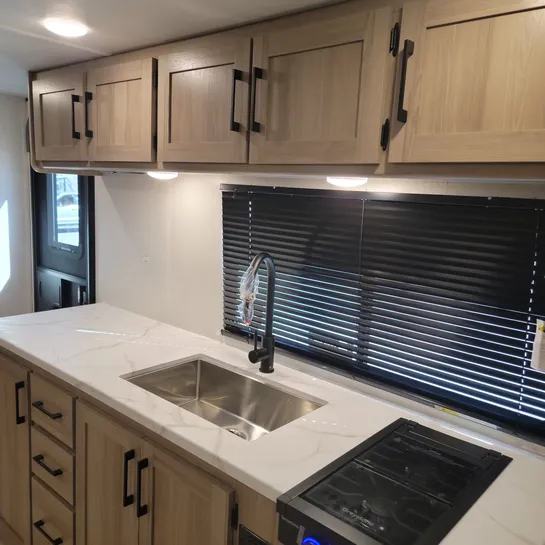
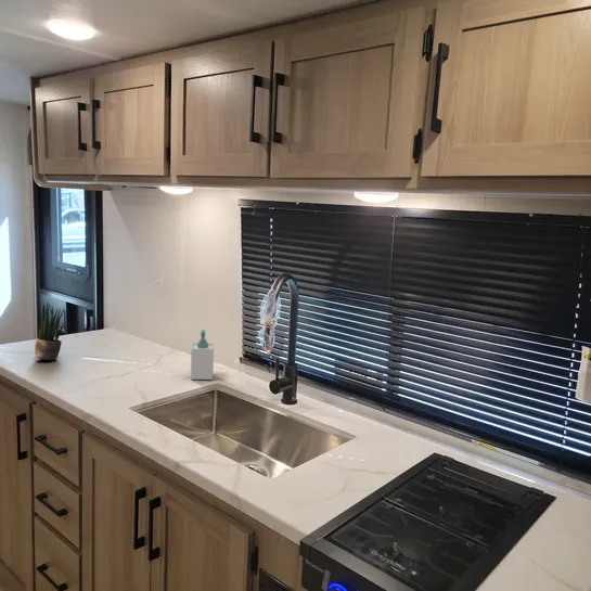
+ soap bottle [190,329,215,381]
+ potted plant [34,303,66,361]
